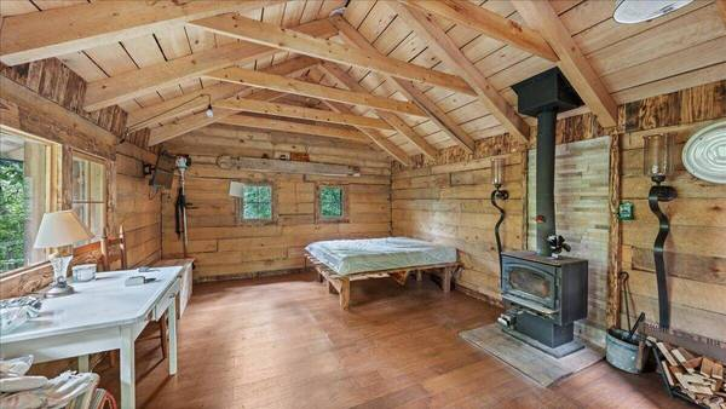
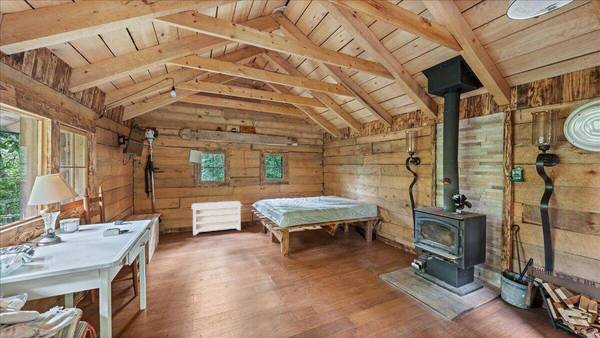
+ bench [191,200,243,236]
